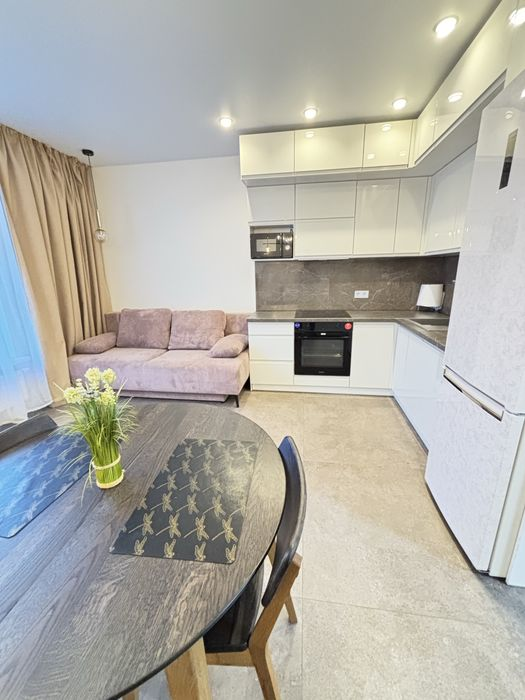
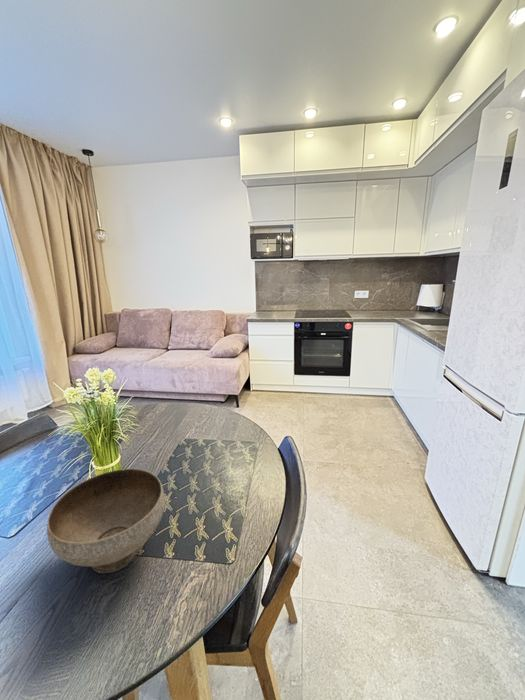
+ bowl [46,468,166,574]
